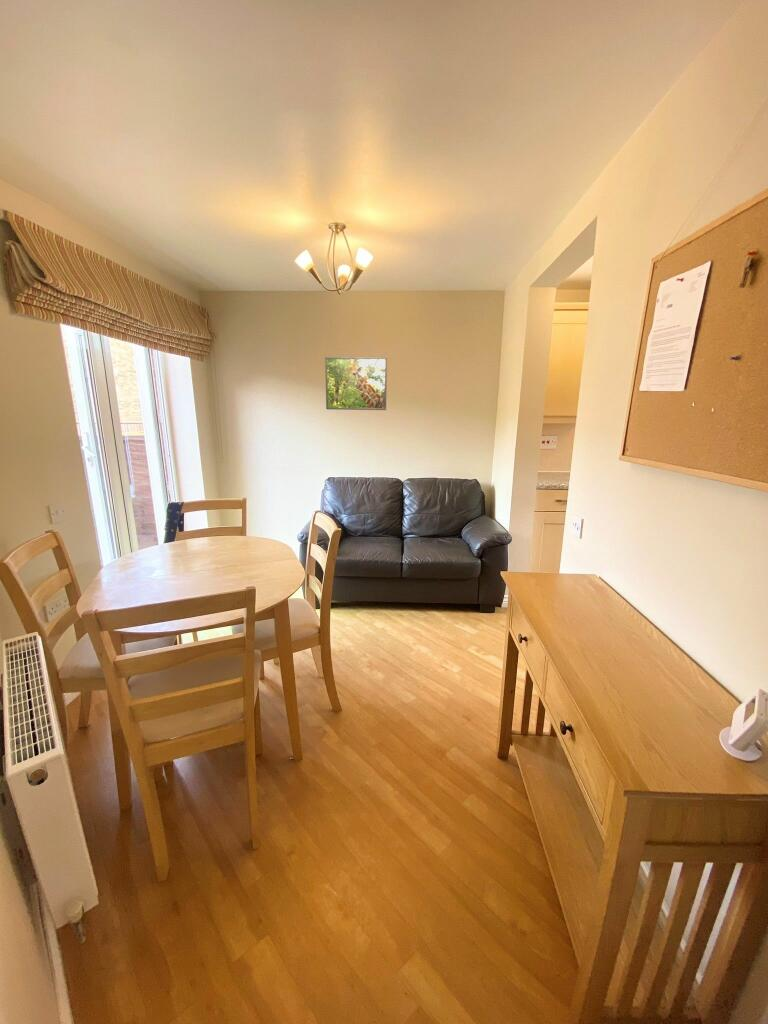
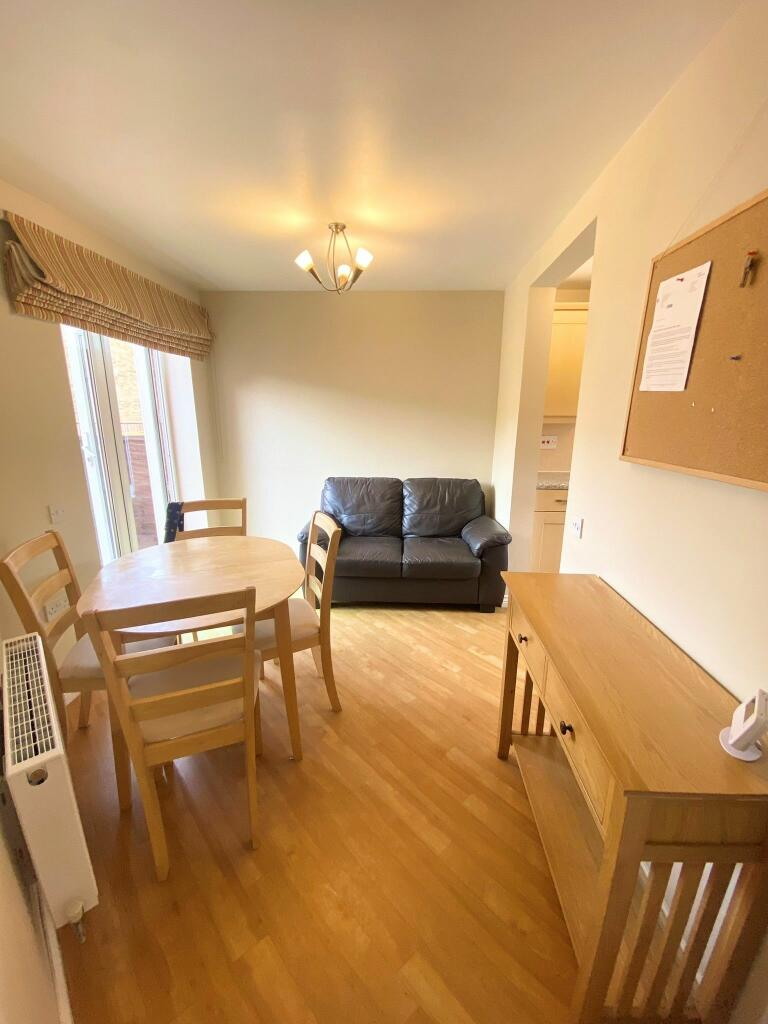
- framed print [324,356,388,411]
